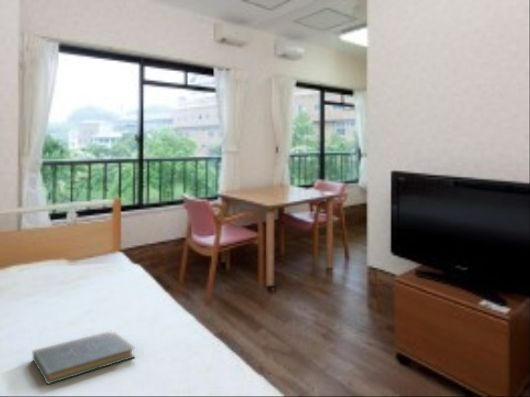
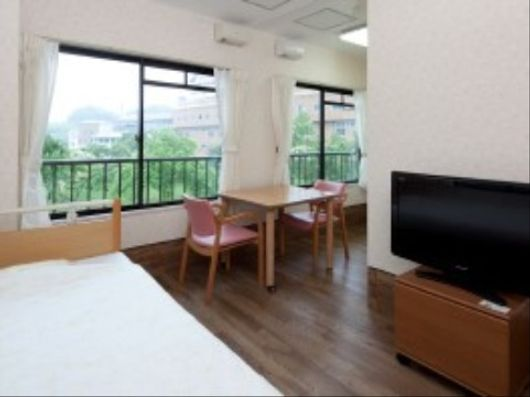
- book [32,331,136,386]
